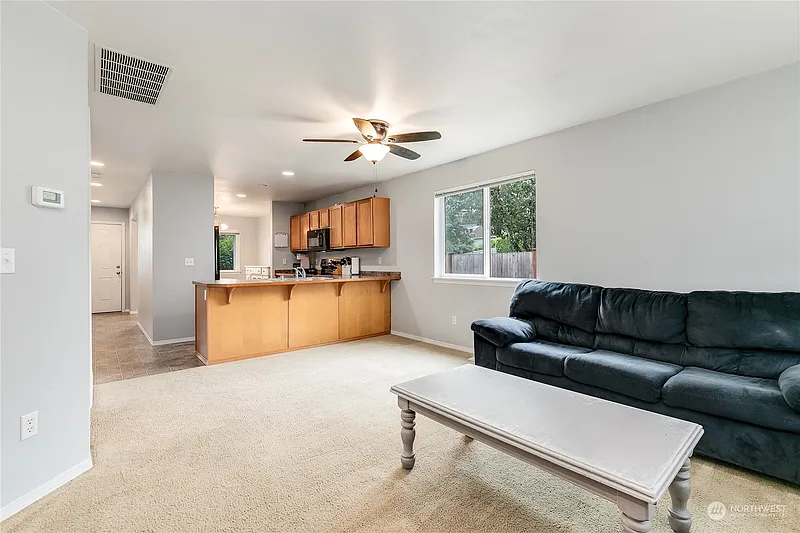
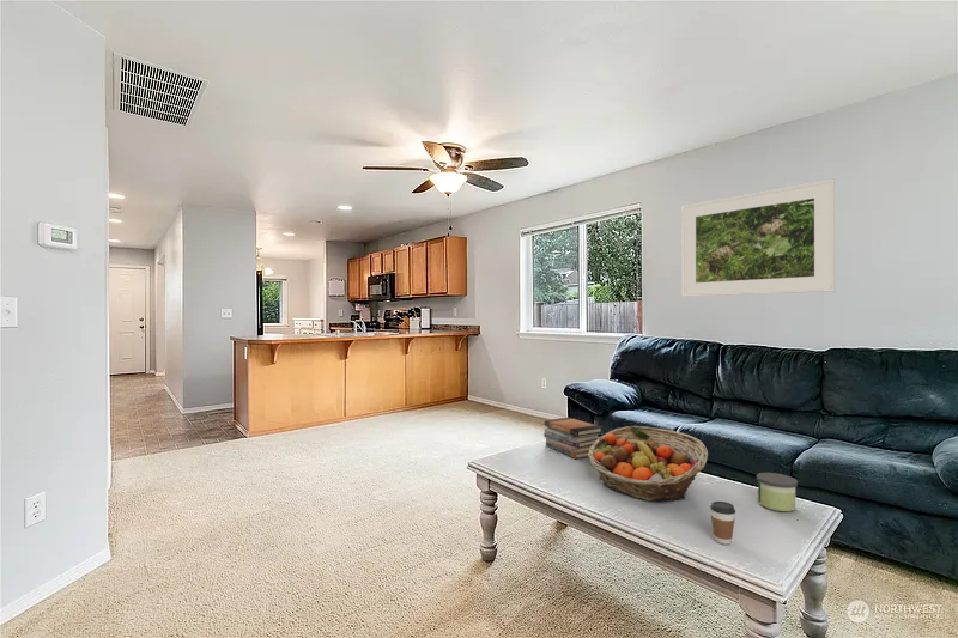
+ coffee cup [709,500,736,546]
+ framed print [680,178,836,298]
+ fruit basket [588,425,709,503]
+ book stack [542,417,604,460]
+ candle [756,472,799,512]
